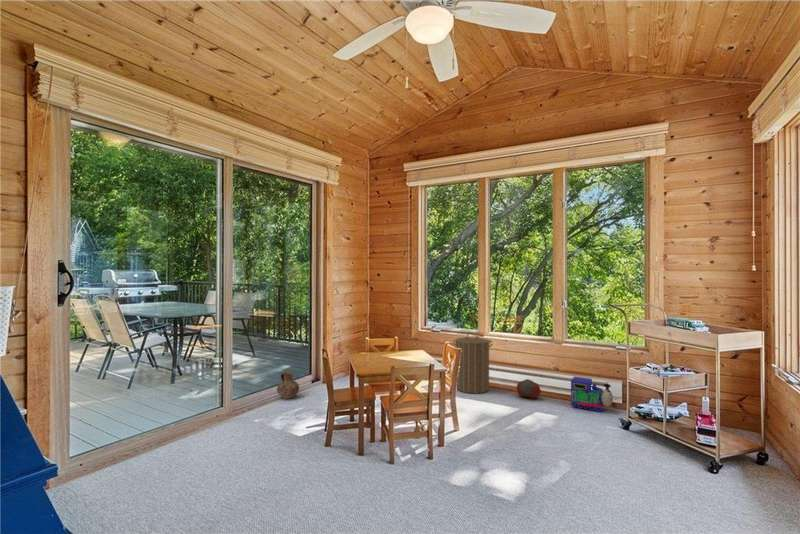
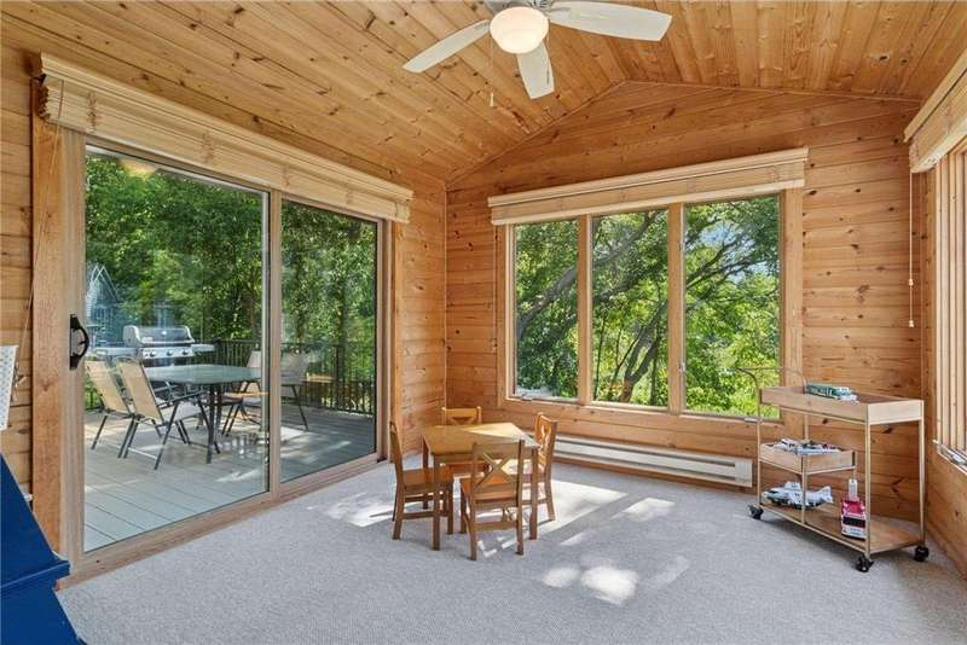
- laundry hamper [452,331,494,395]
- ball [516,378,542,399]
- toy train [570,376,614,413]
- ceramic jug [276,370,300,400]
